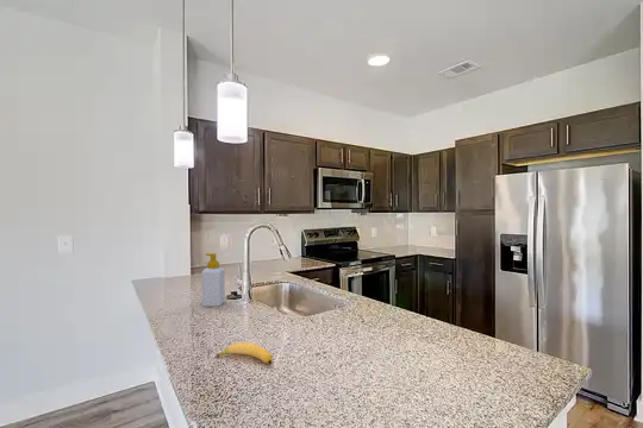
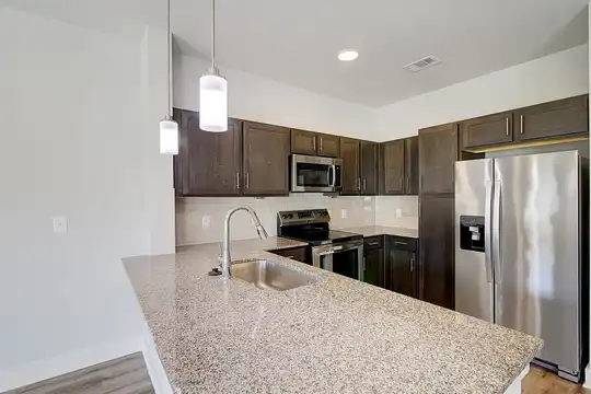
- banana [214,341,274,365]
- soap bottle [201,252,226,308]
